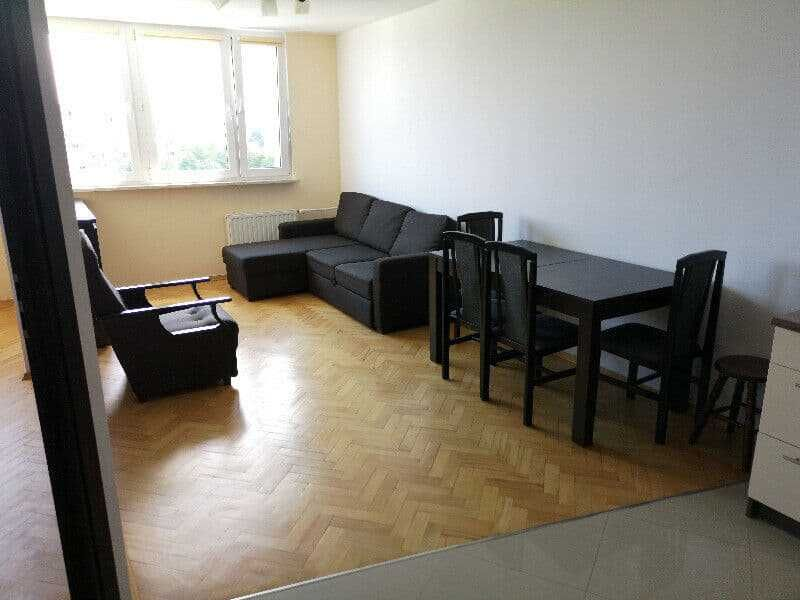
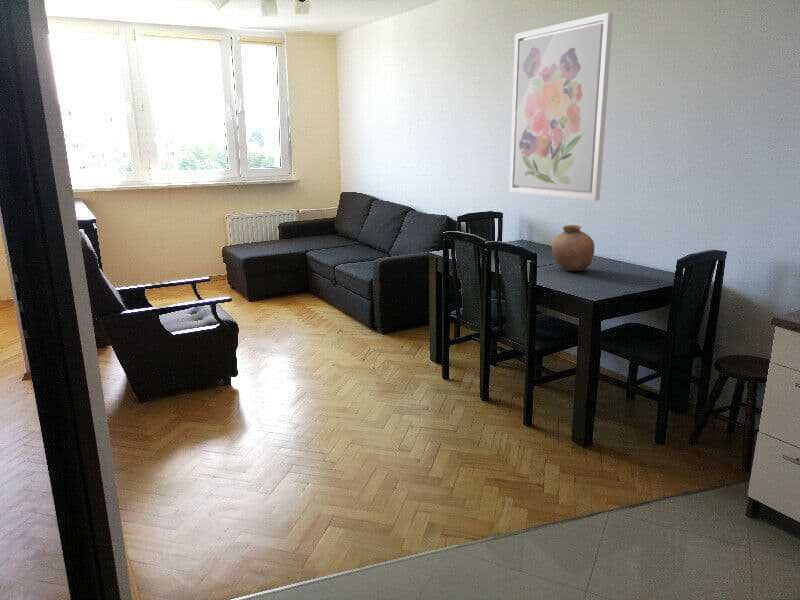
+ wall art [508,11,614,202]
+ pottery [551,224,595,272]
